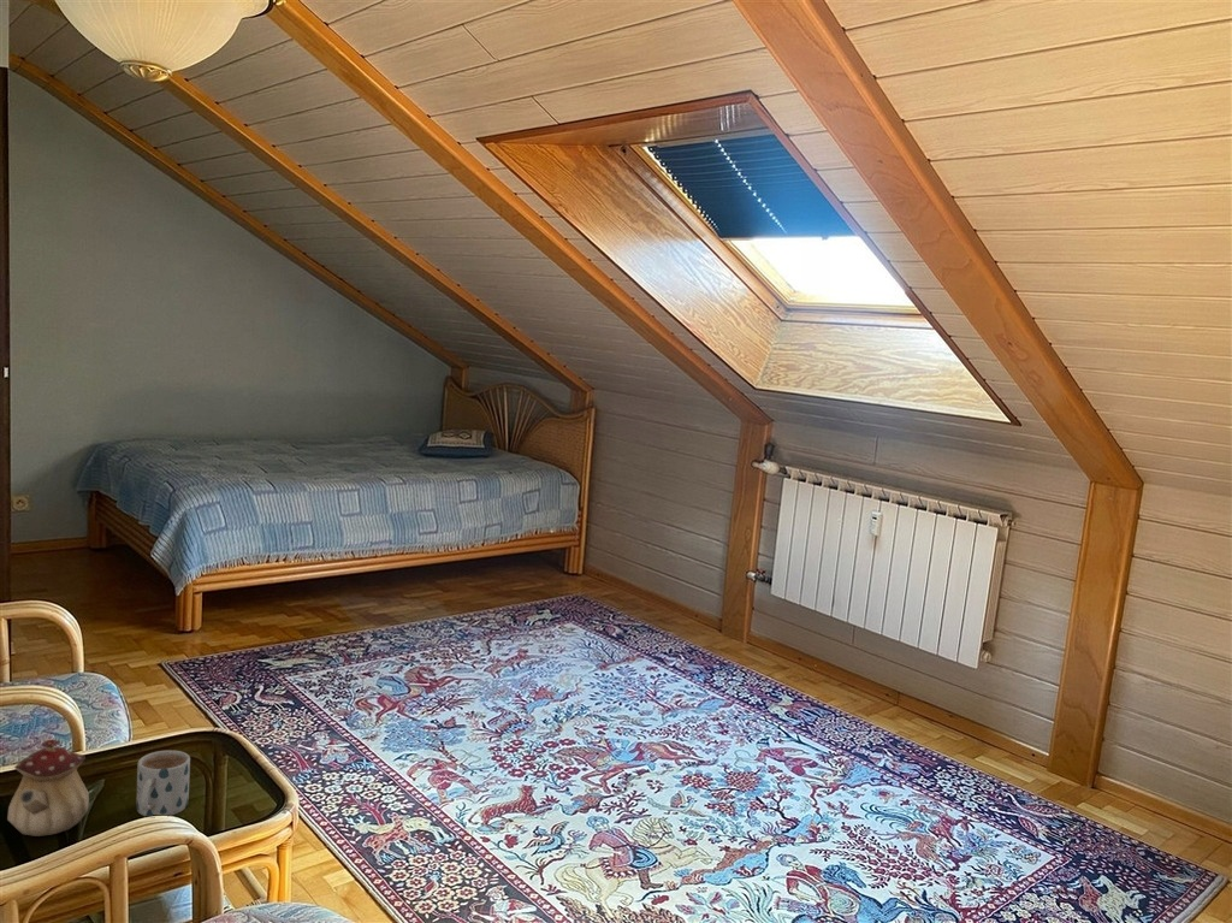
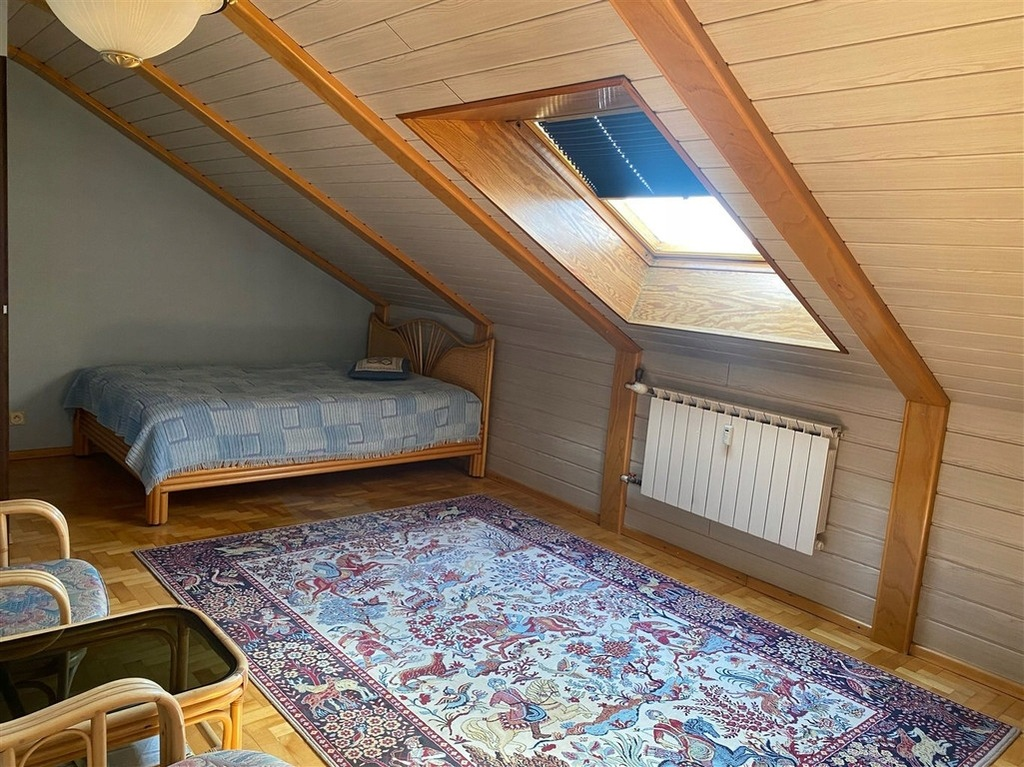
- teapot [6,738,90,838]
- mug [135,750,191,817]
